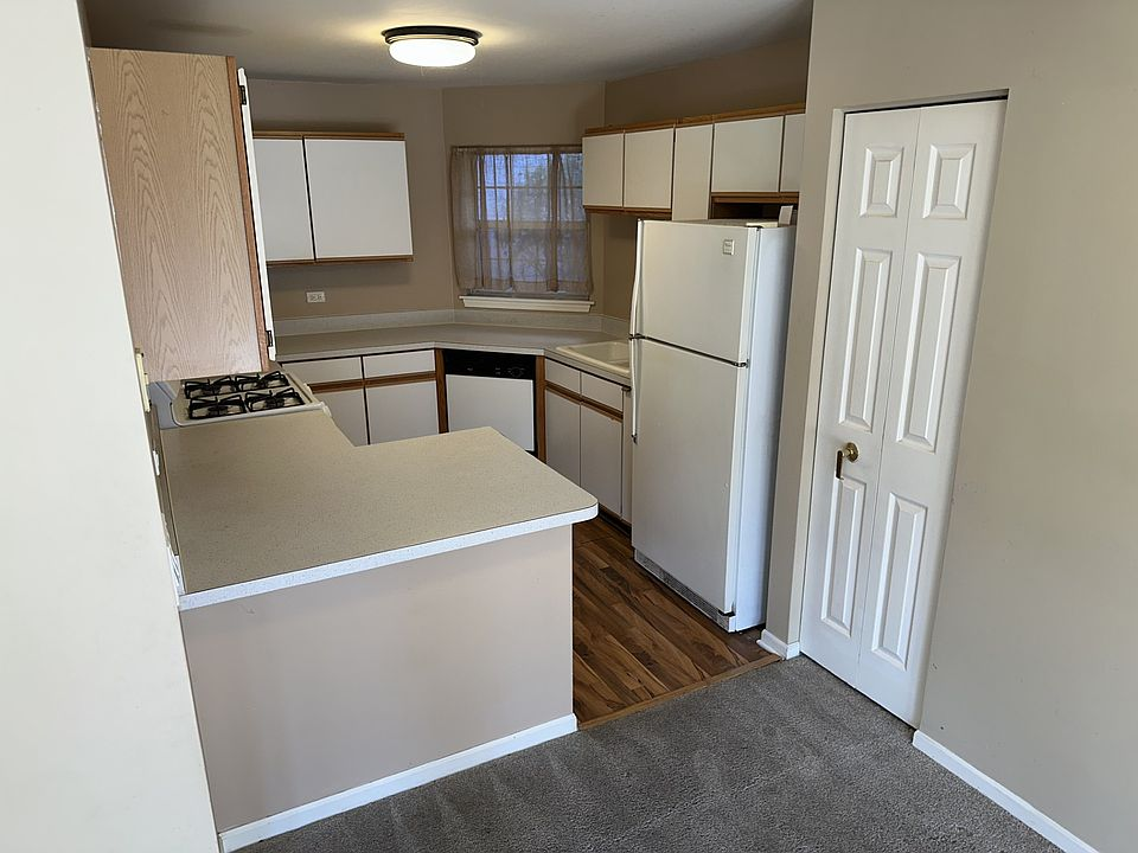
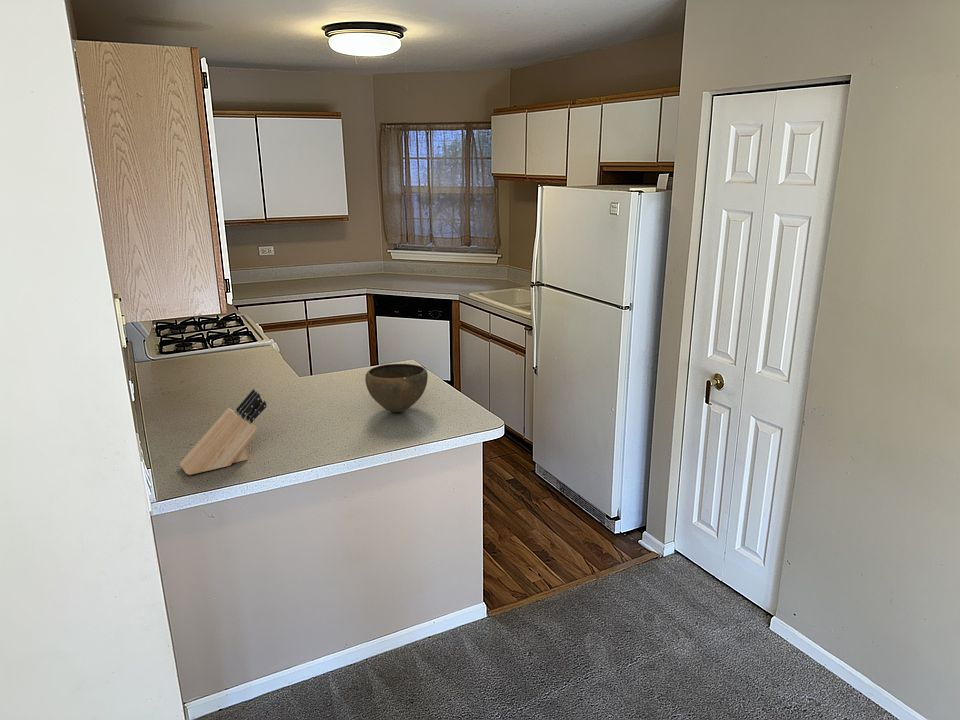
+ knife block [179,388,268,476]
+ bowl [364,363,429,413]
